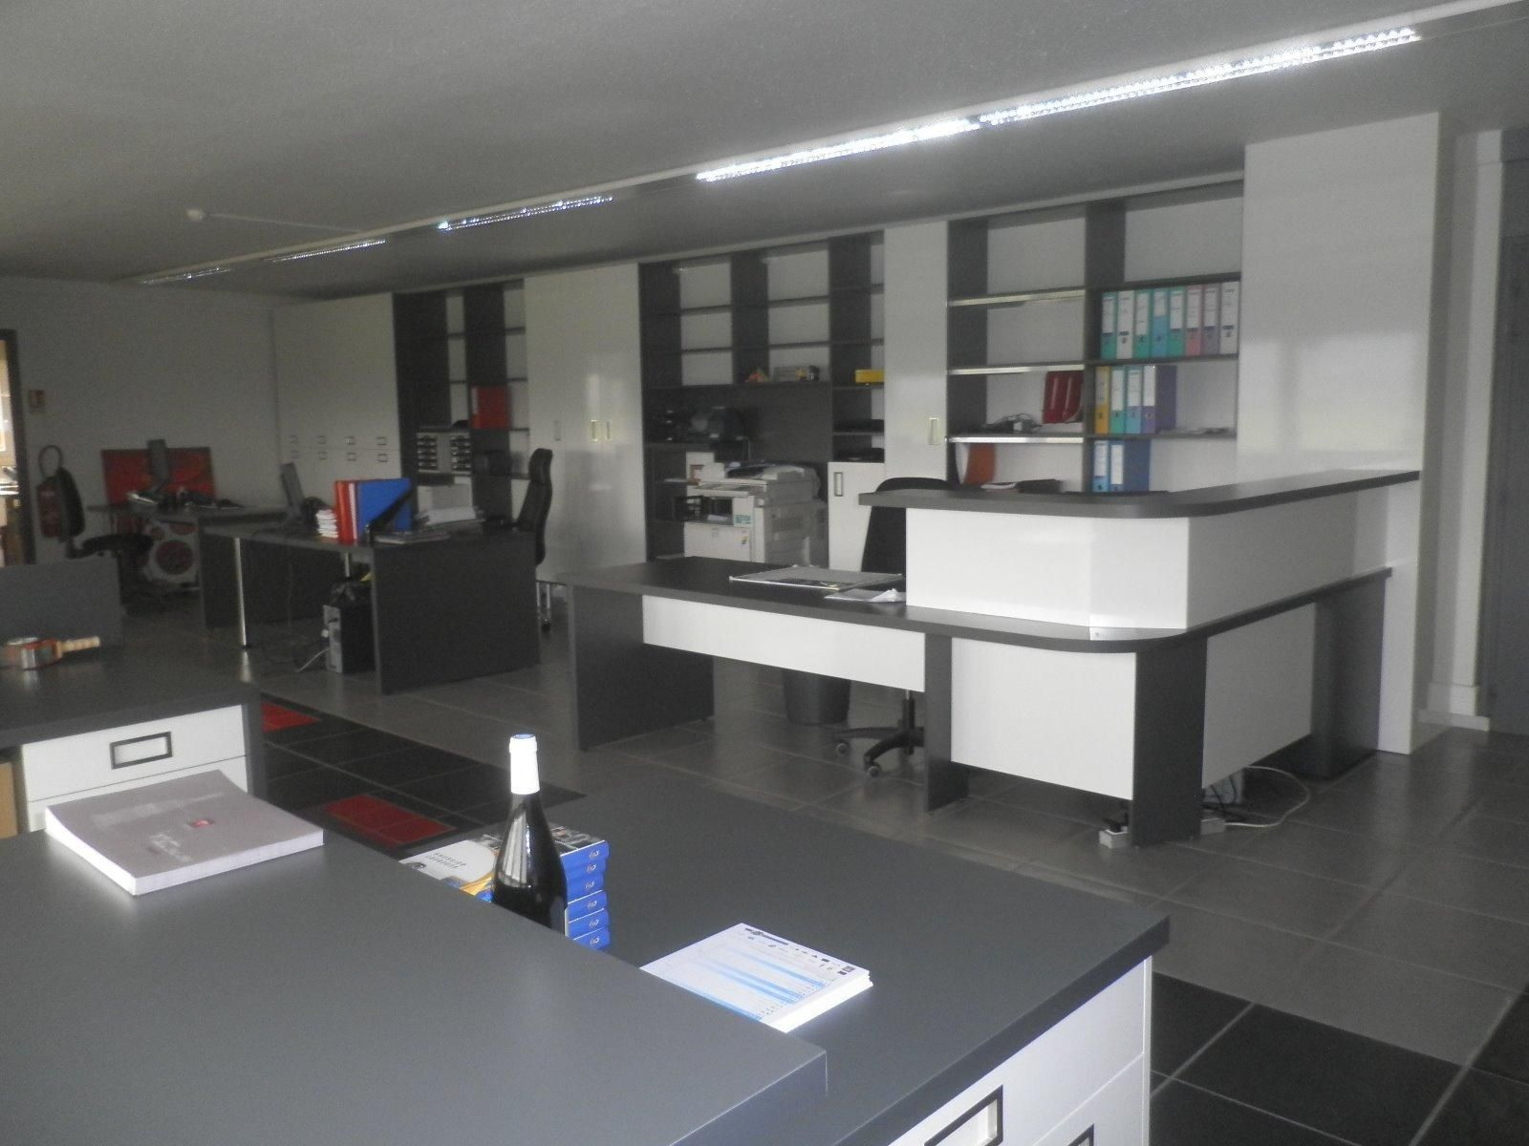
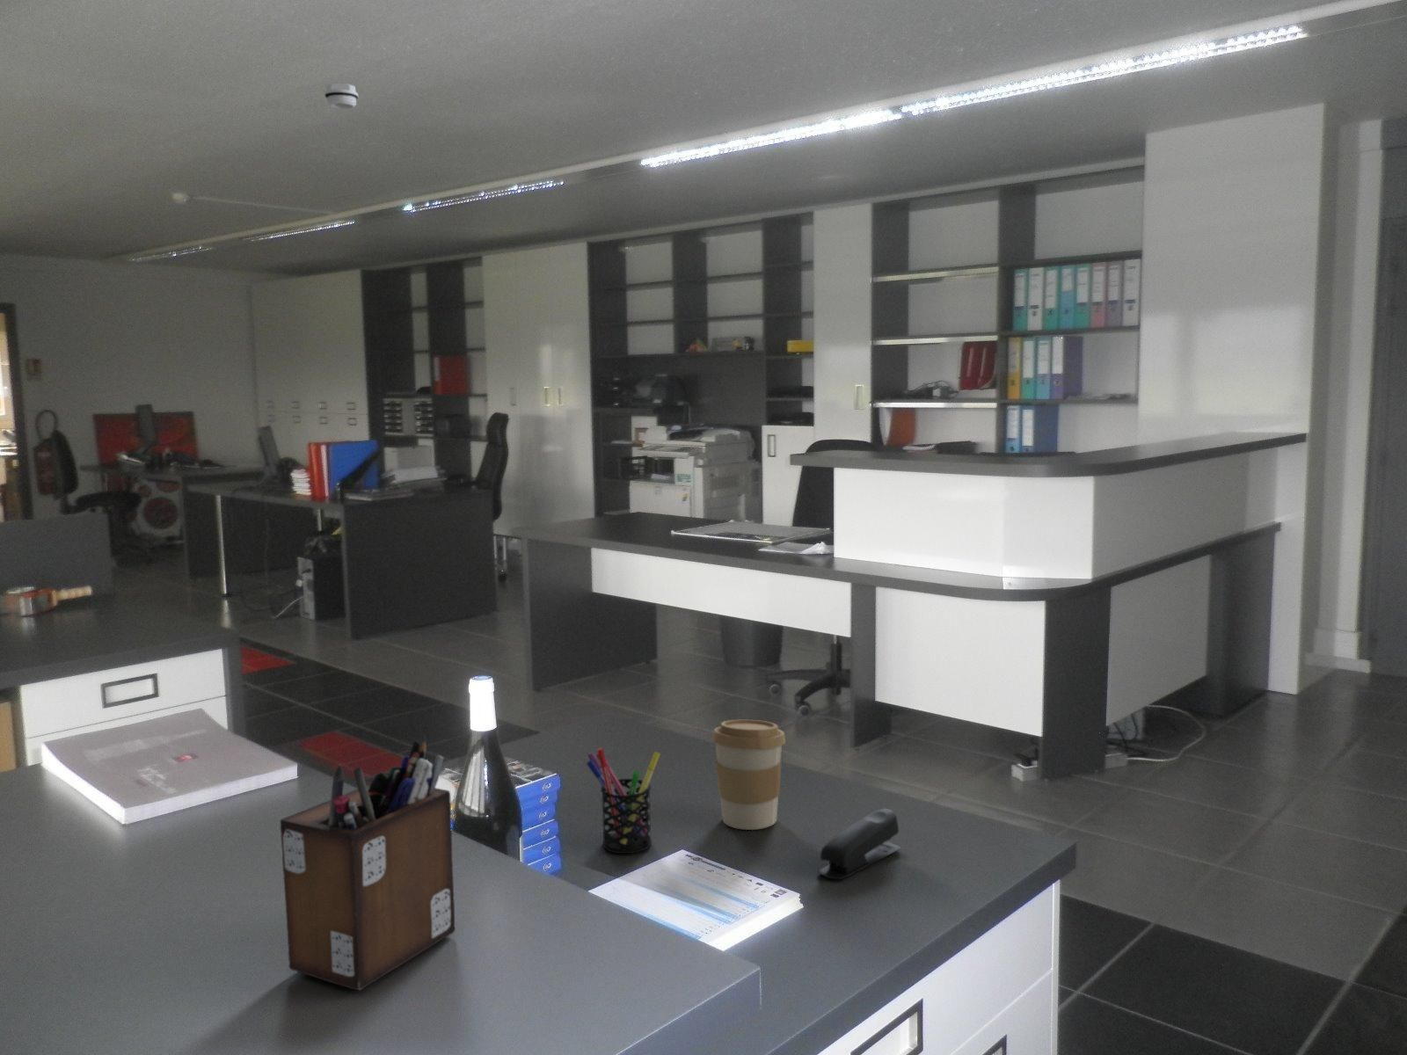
+ stapler [818,808,902,880]
+ pen holder [586,747,661,854]
+ smoke detector [323,83,359,110]
+ desk organizer [279,735,455,991]
+ coffee cup [711,719,787,831]
